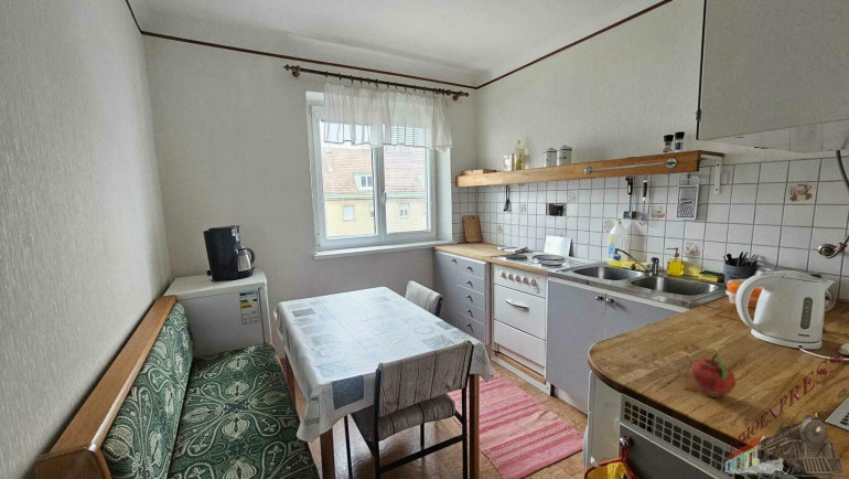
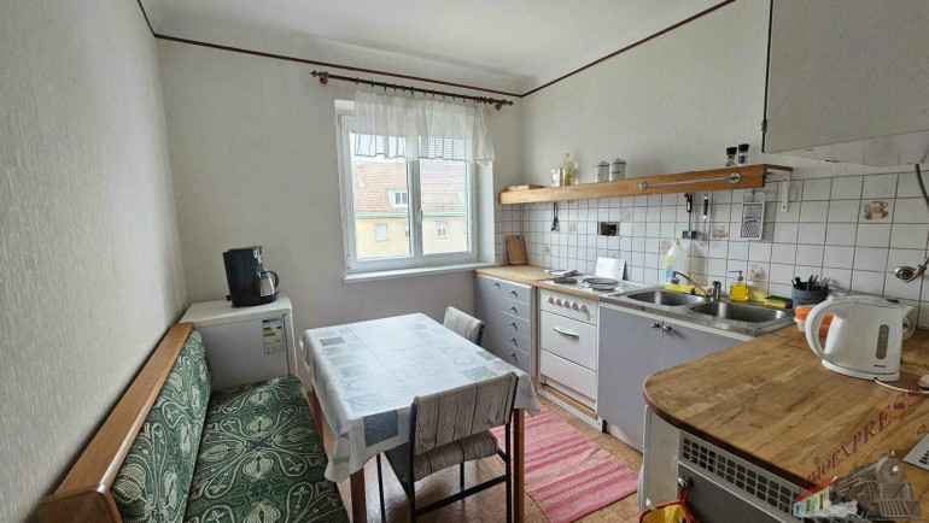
- fruit [690,352,737,398]
